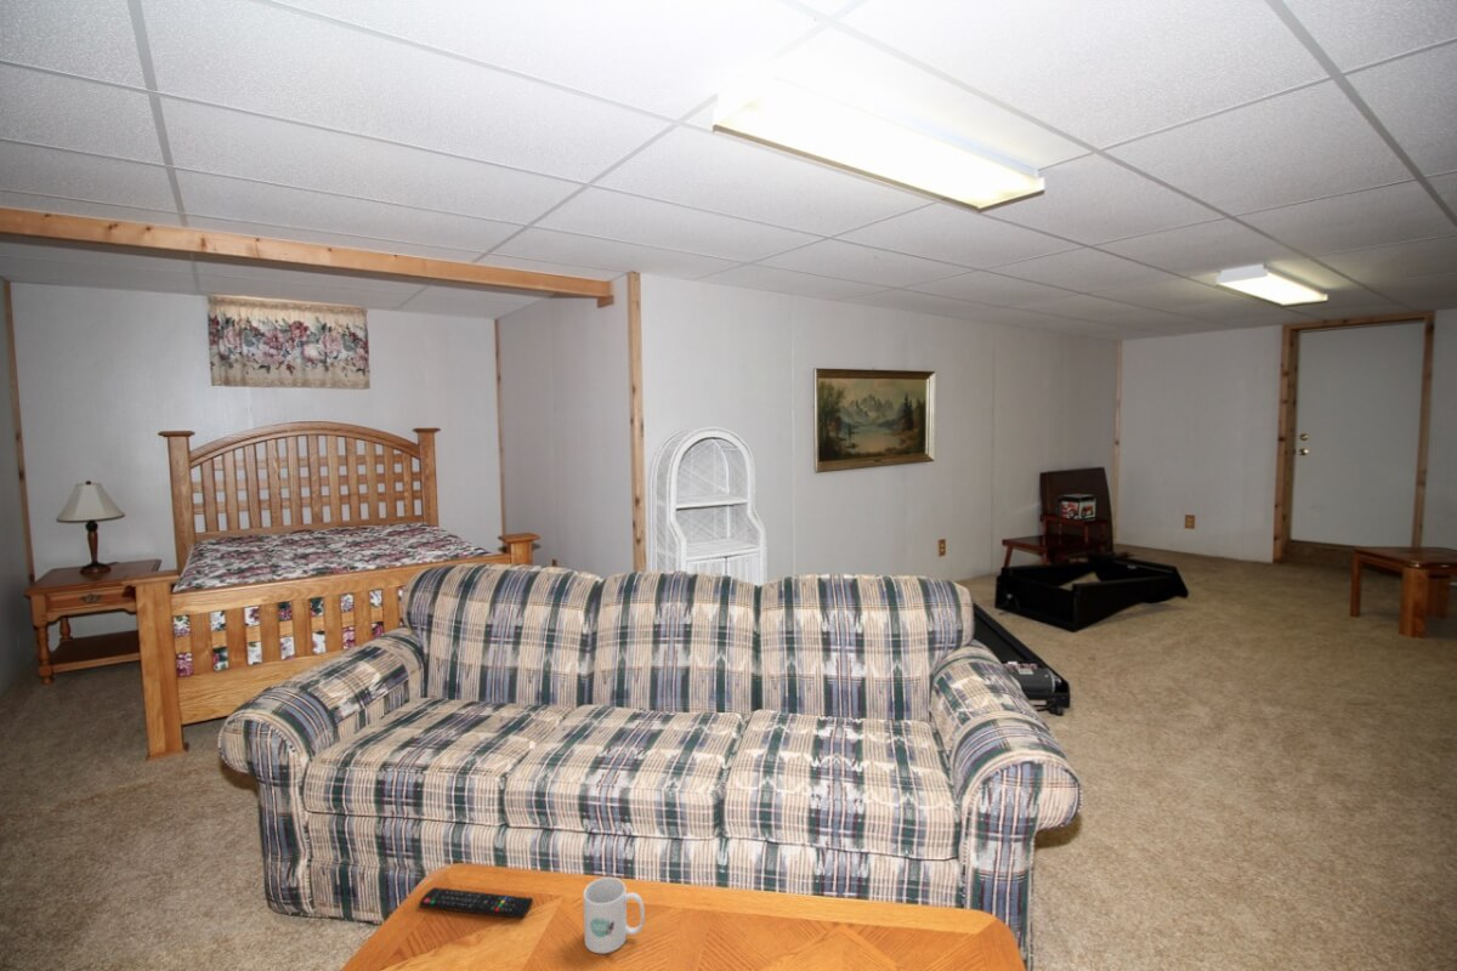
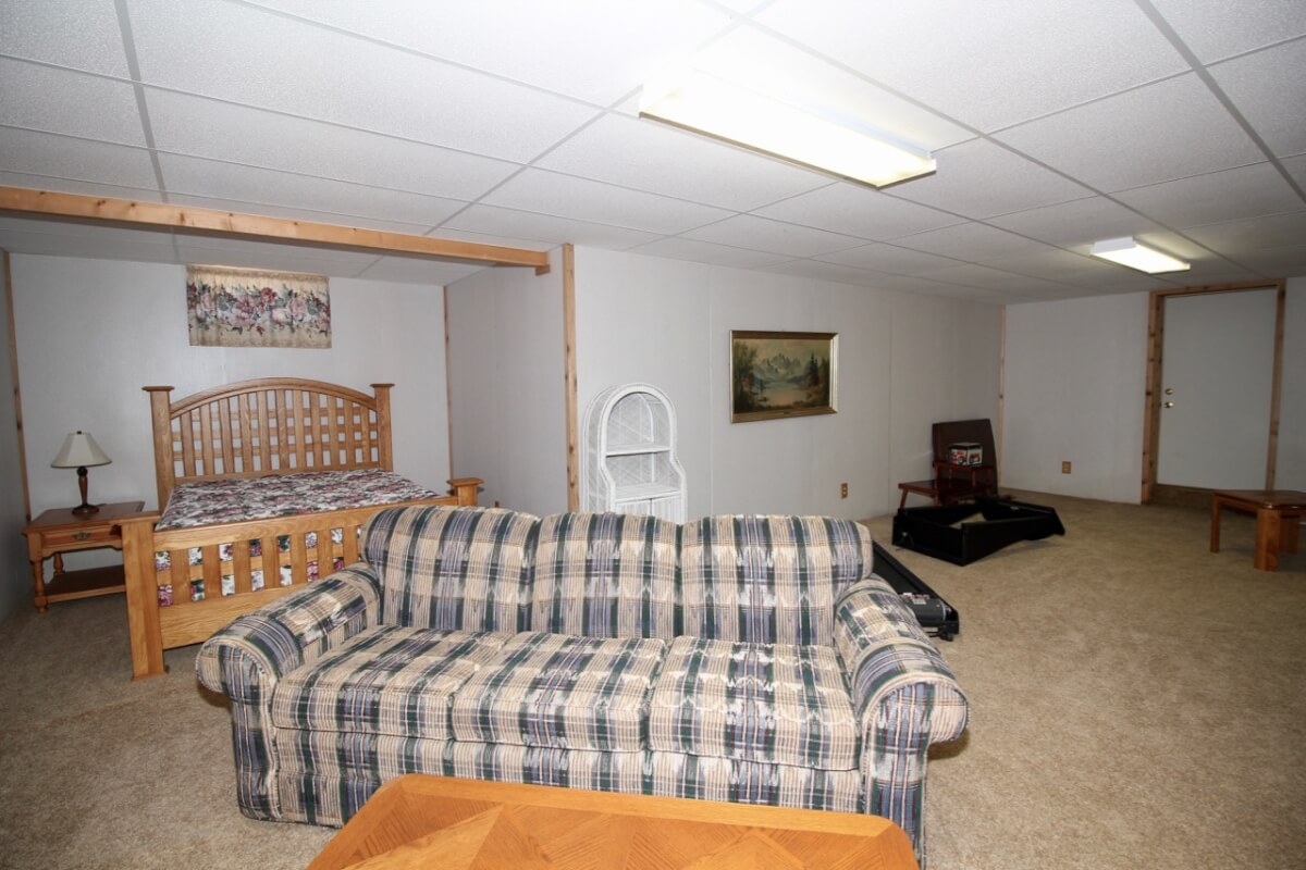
- remote control [418,886,534,920]
- mug [583,876,646,955]
